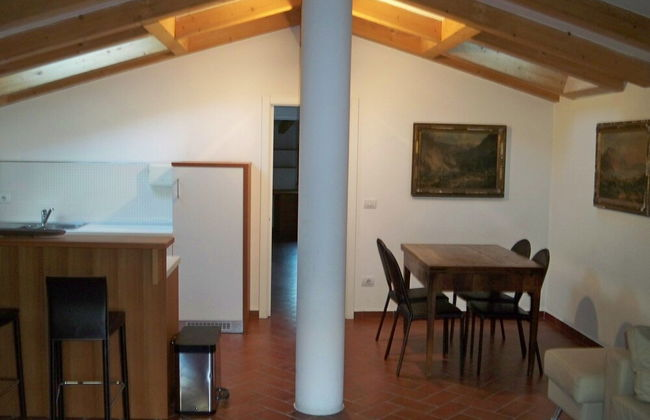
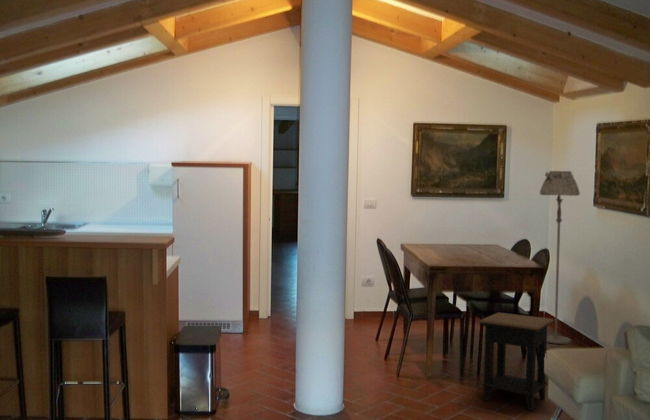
+ side table [477,311,555,411]
+ floor lamp [539,170,581,345]
